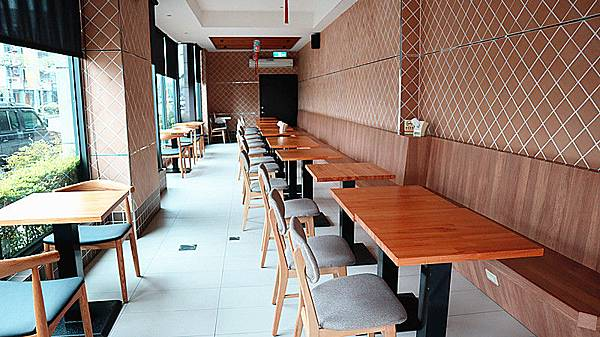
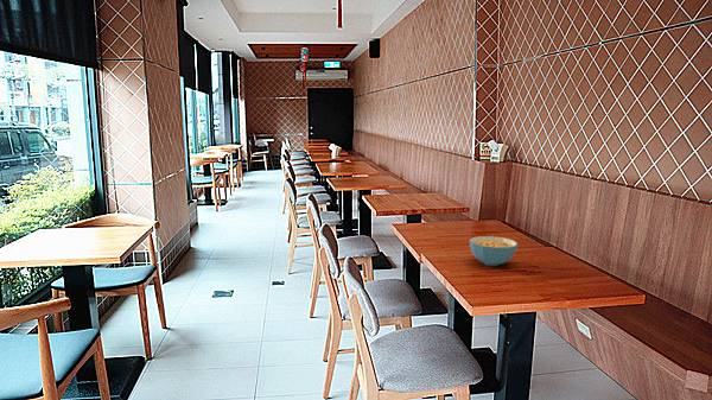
+ cereal bowl [469,235,519,267]
